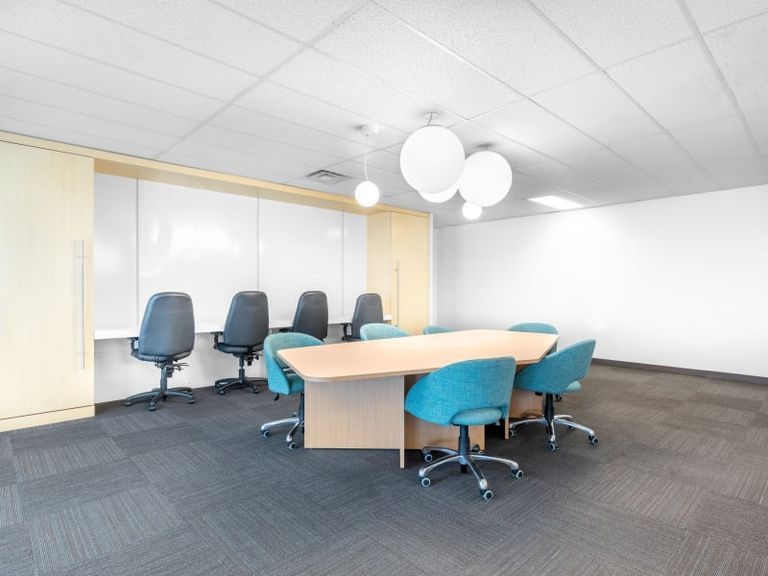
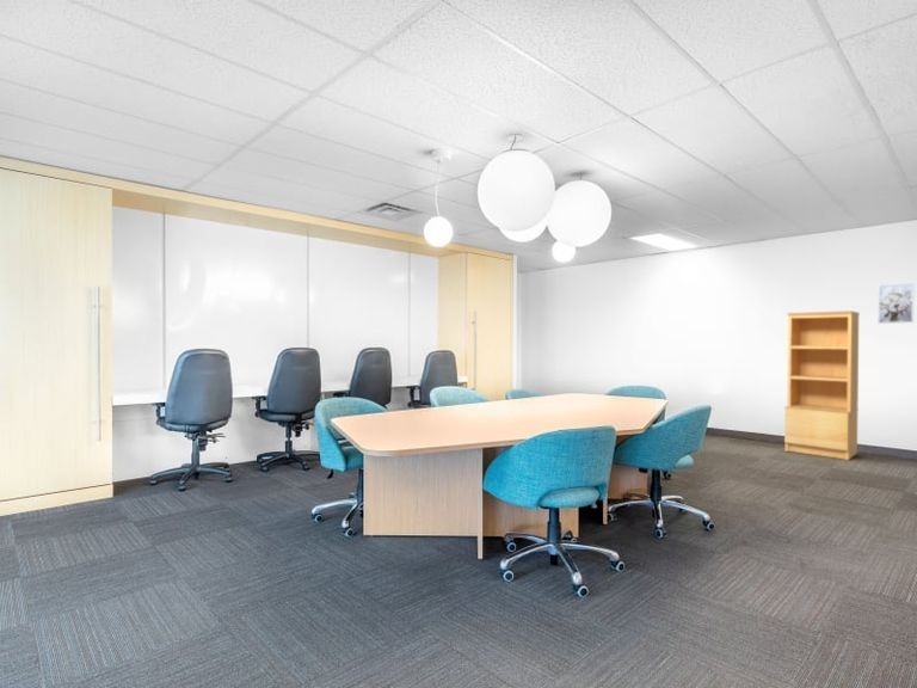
+ bookcase [783,309,861,461]
+ wall art [876,282,916,325]
